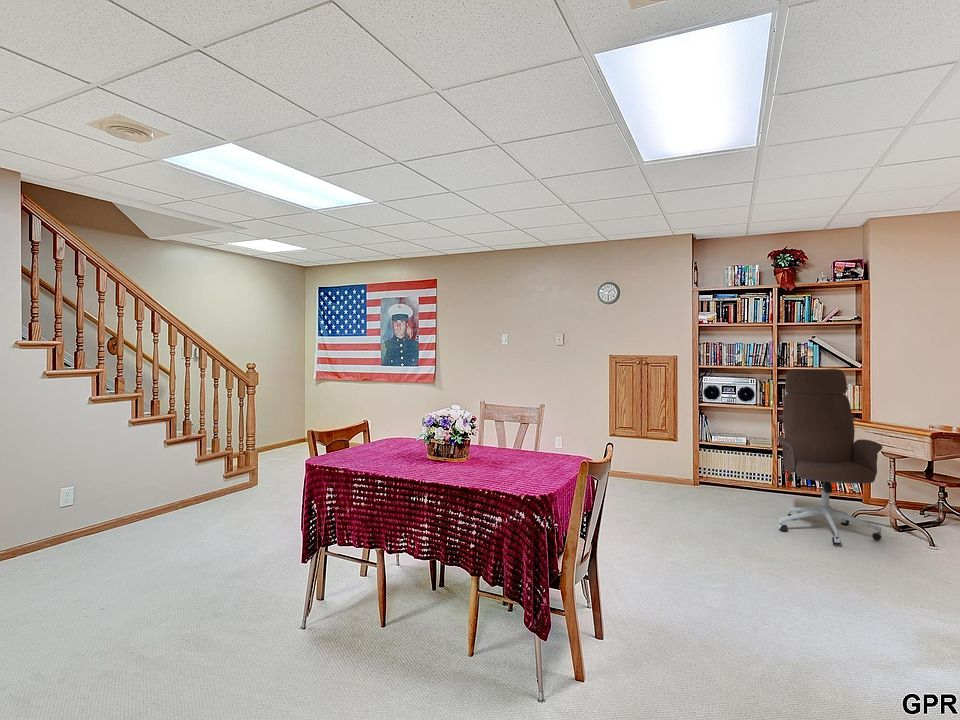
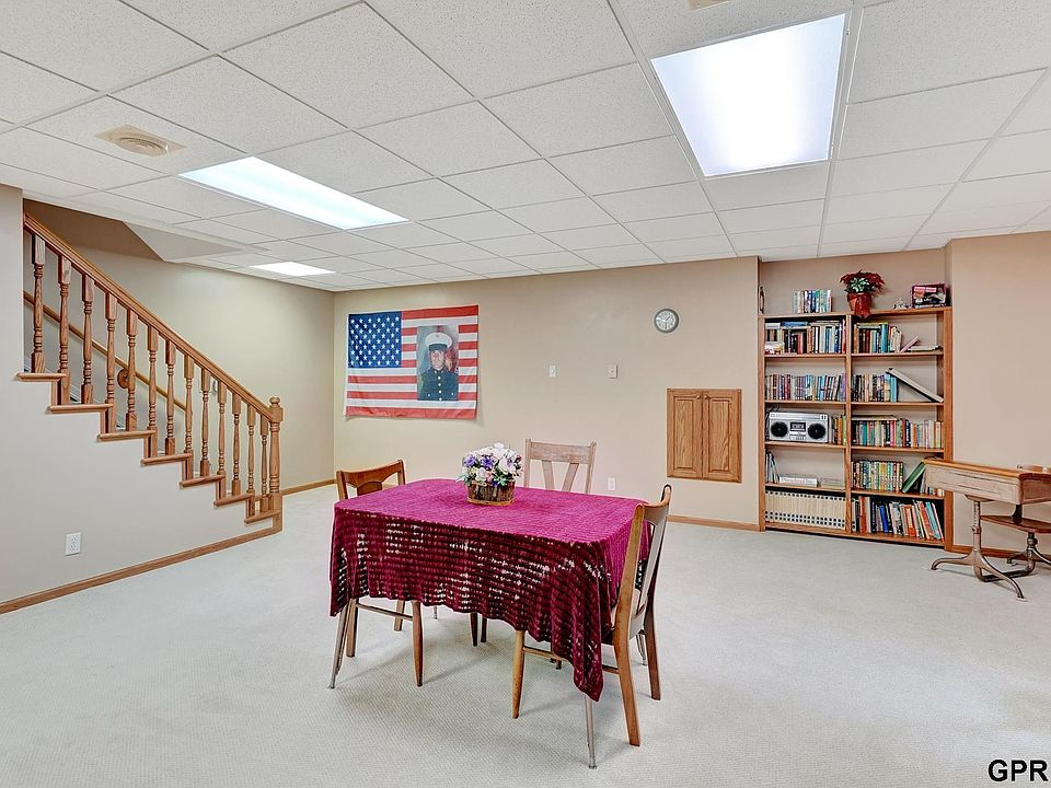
- office chair [777,368,884,546]
